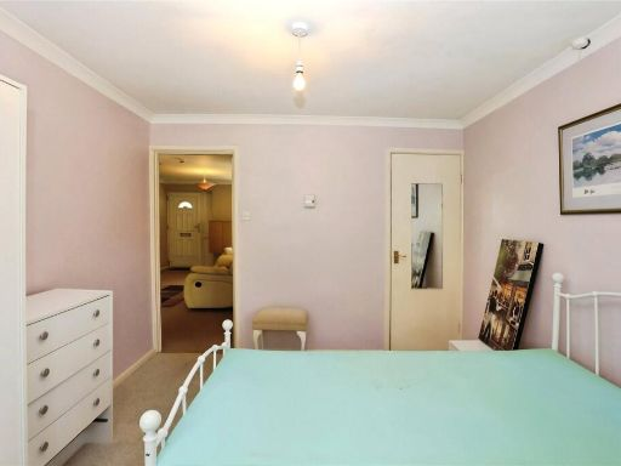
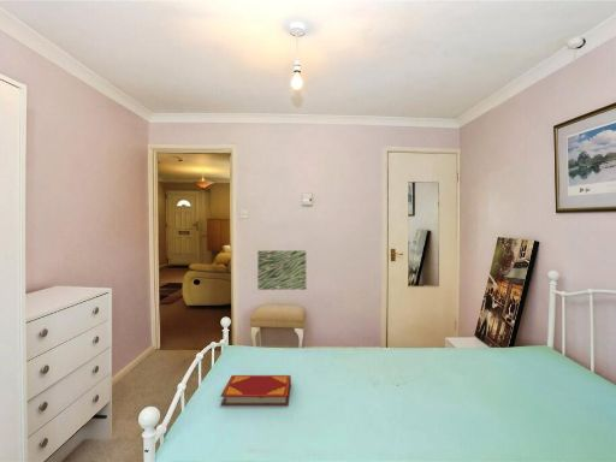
+ wall art [256,249,307,291]
+ hardback book [219,374,292,407]
